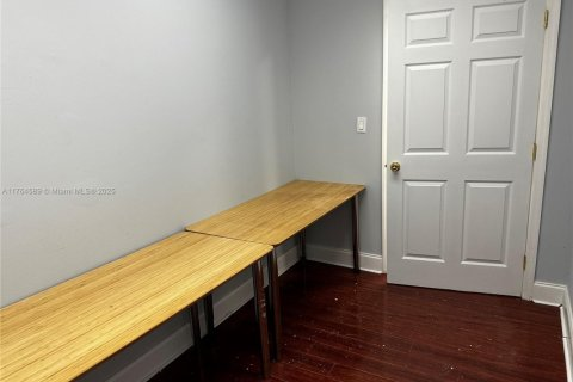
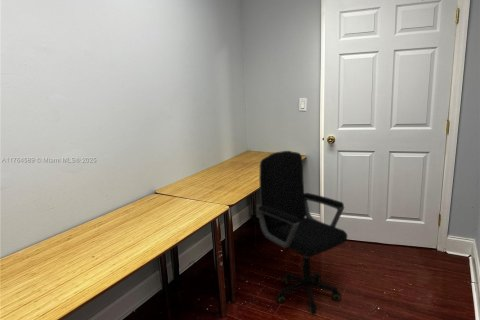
+ office chair [256,150,348,316]
